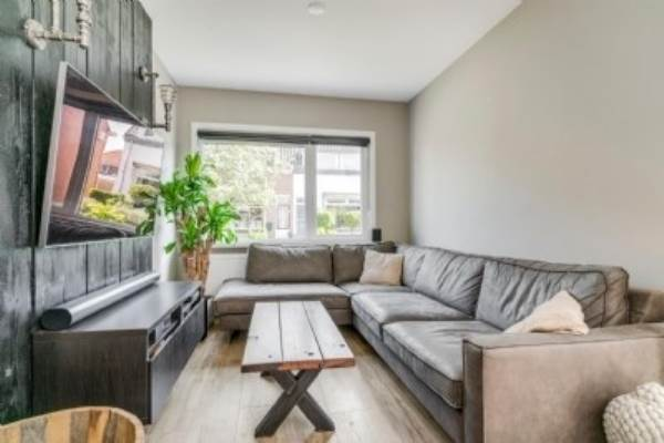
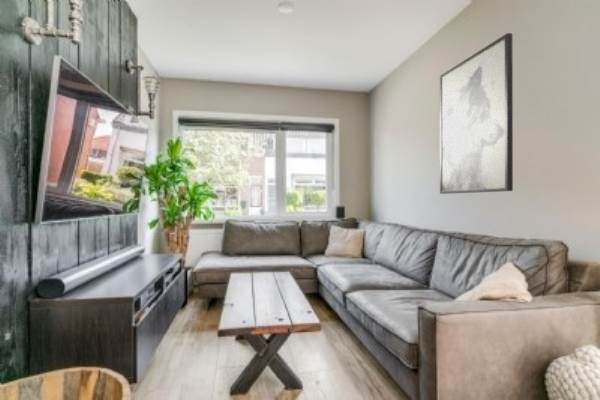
+ wall art [439,32,514,195]
